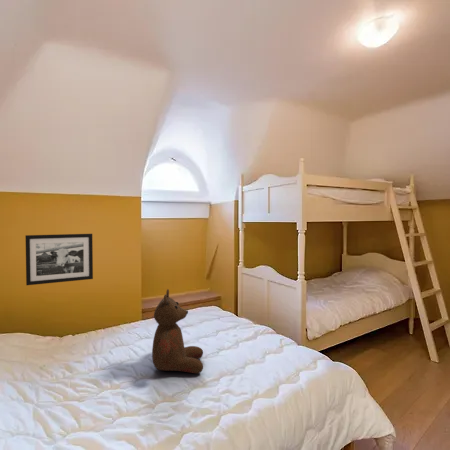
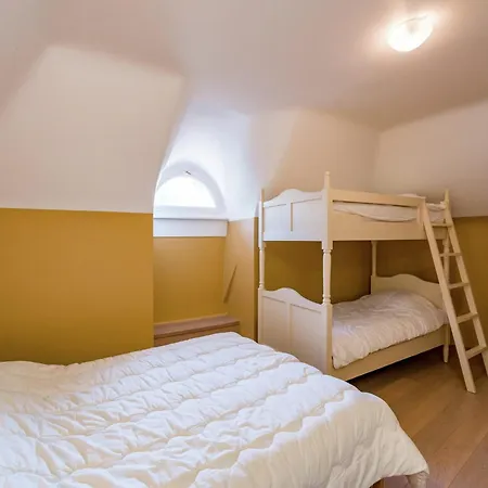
- picture frame [24,233,94,286]
- teddy bear [151,288,204,374]
